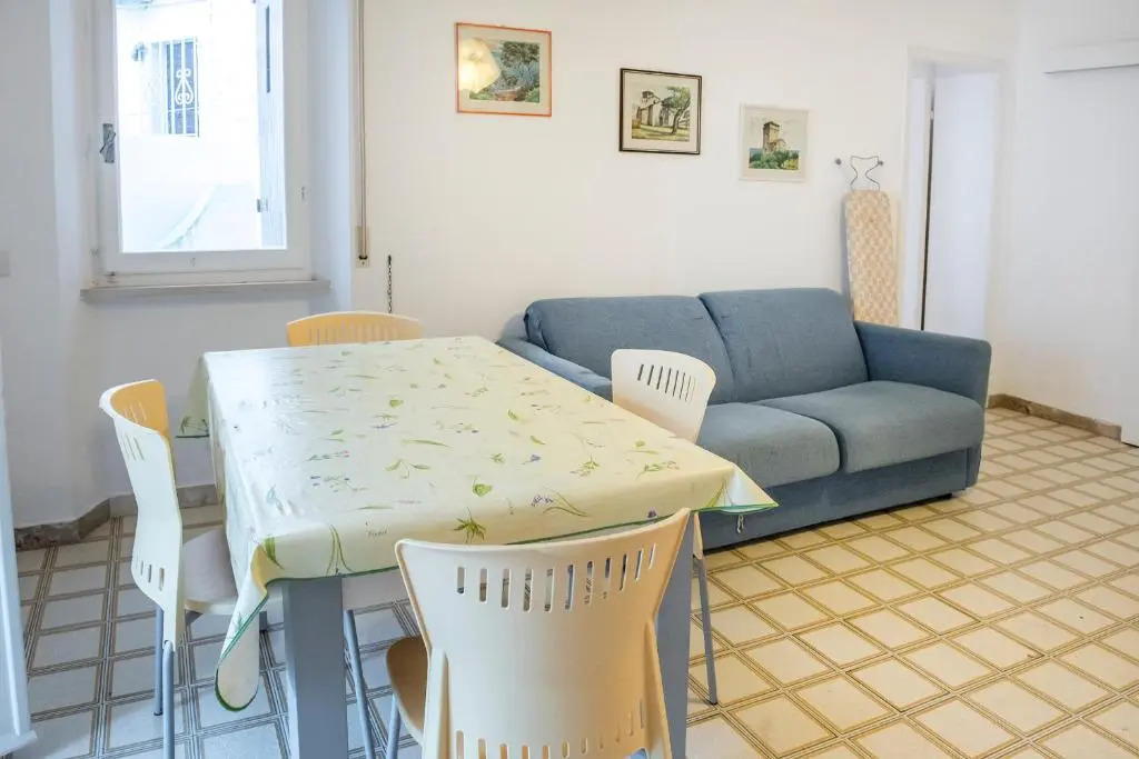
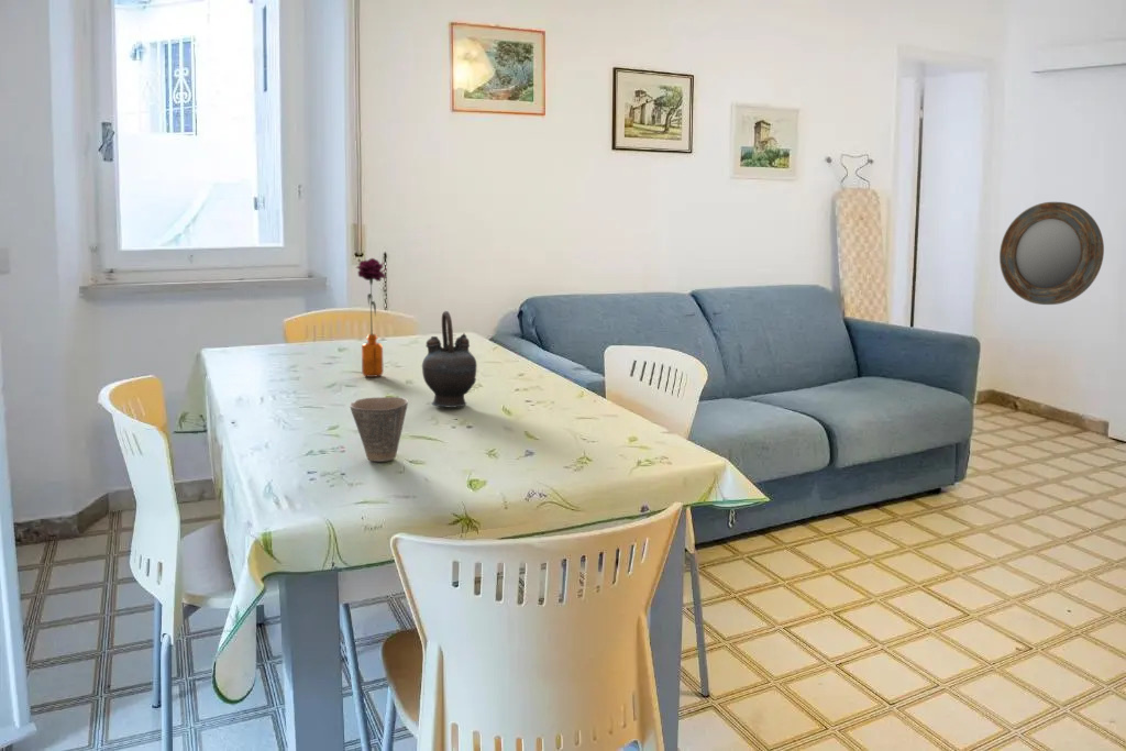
+ cup [349,396,409,463]
+ teapot [421,310,478,409]
+ home mirror [998,201,1105,306]
+ flower [355,257,388,378]
